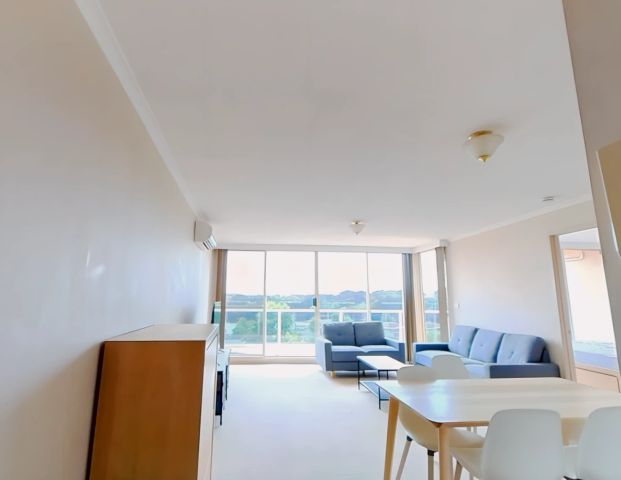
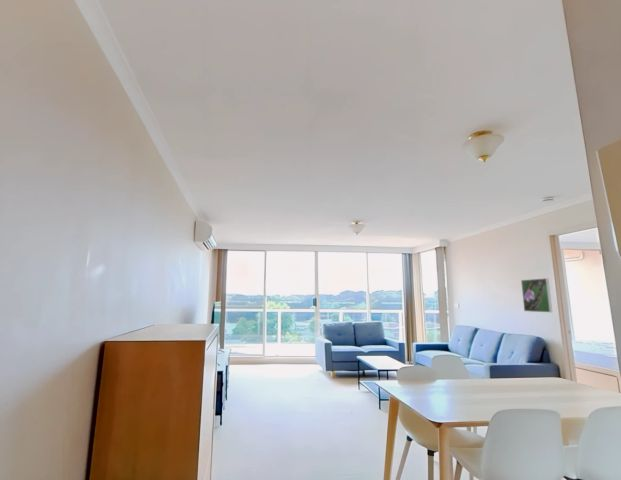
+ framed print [520,277,553,313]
